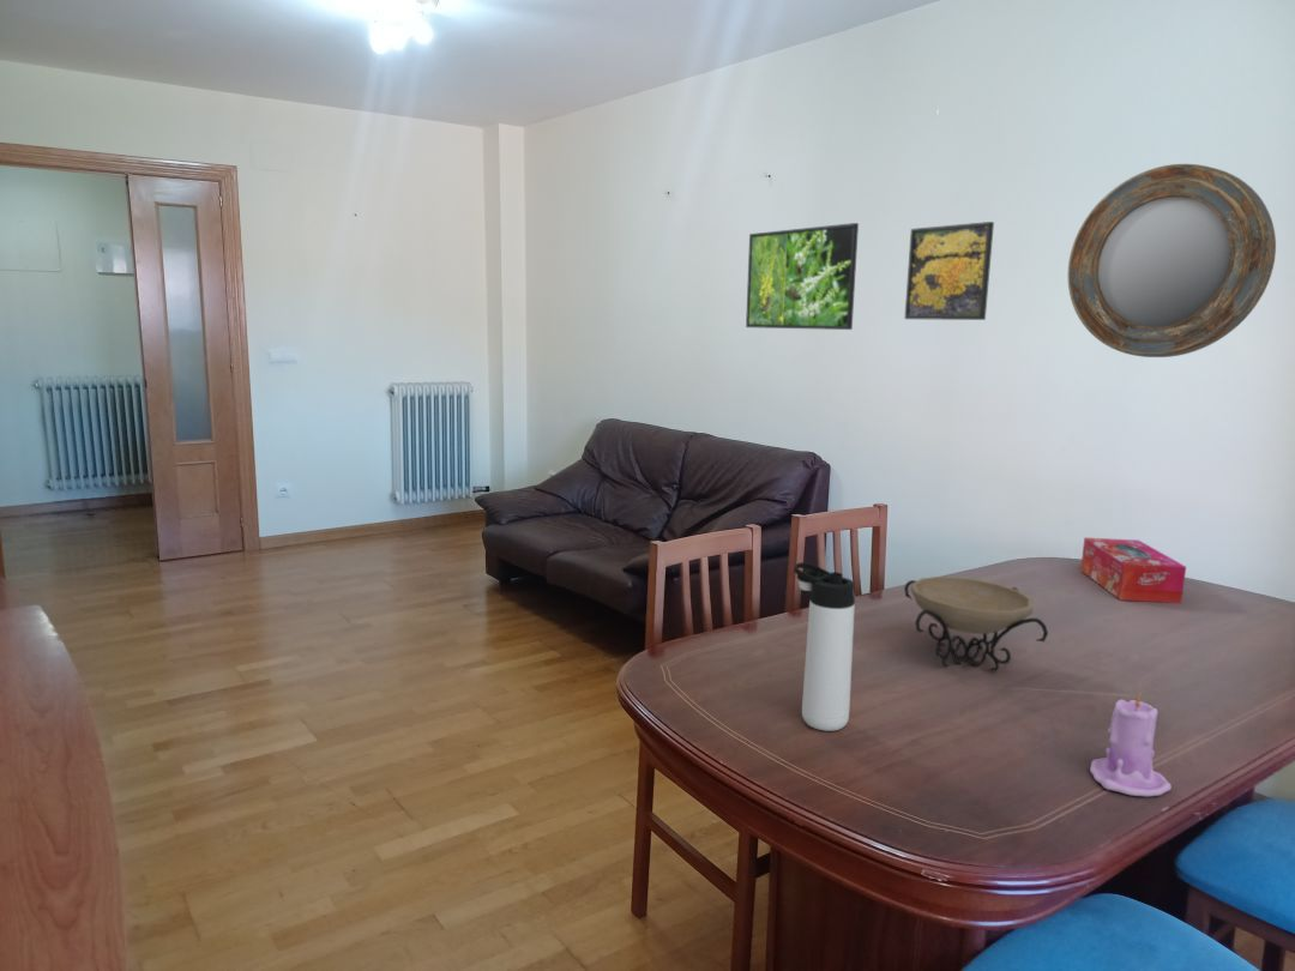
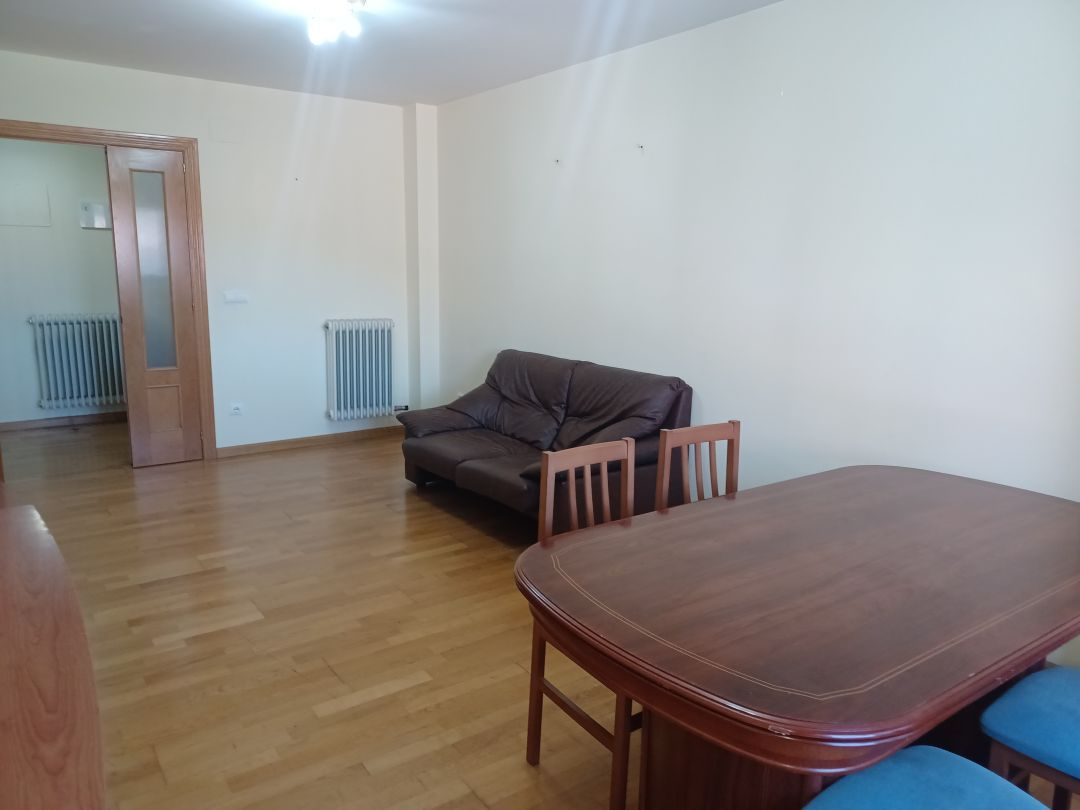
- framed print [903,221,995,321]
- decorative bowl [903,575,1049,673]
- home mirror [1067,163,1277,358]
- candle [1089,690,1173,797]
- tissue box [1079,536,1187,604]
- thermos bottle [793,561,856,732]
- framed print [745,222,860,331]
